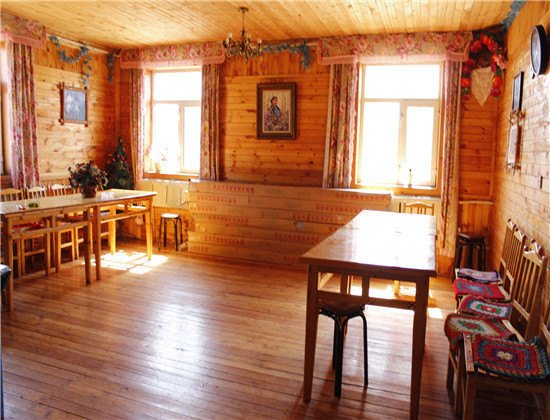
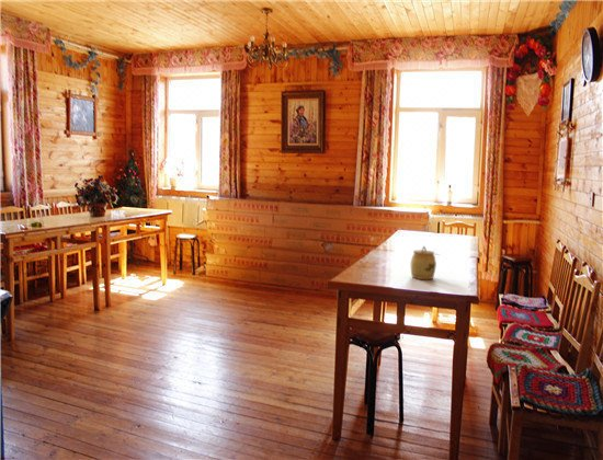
+ jar [410,245,437,280]
